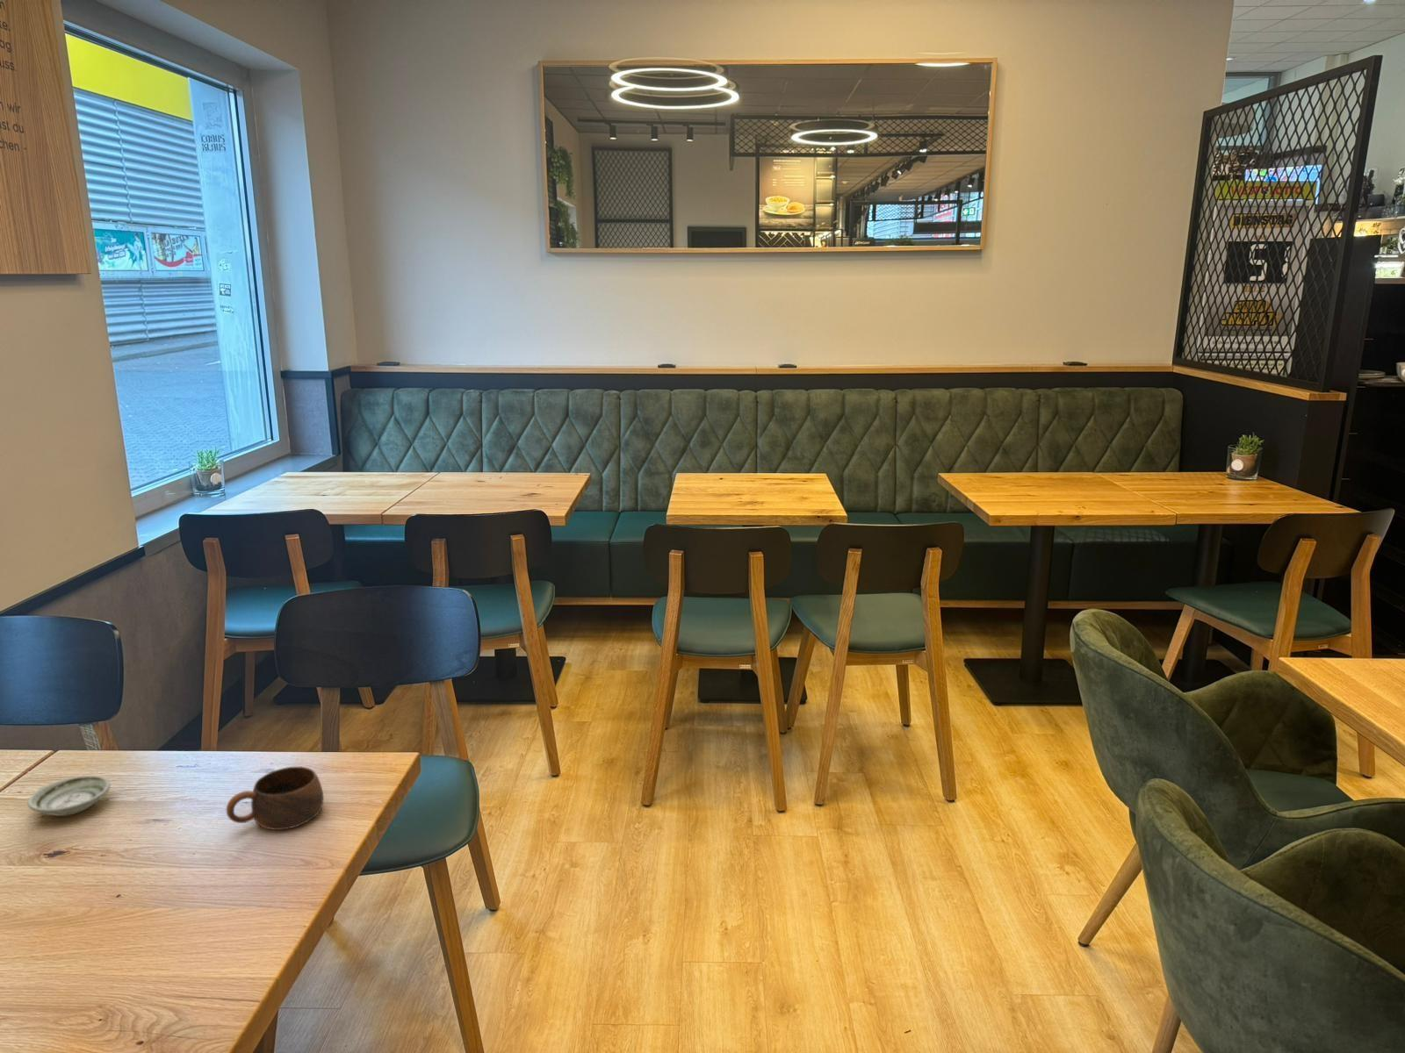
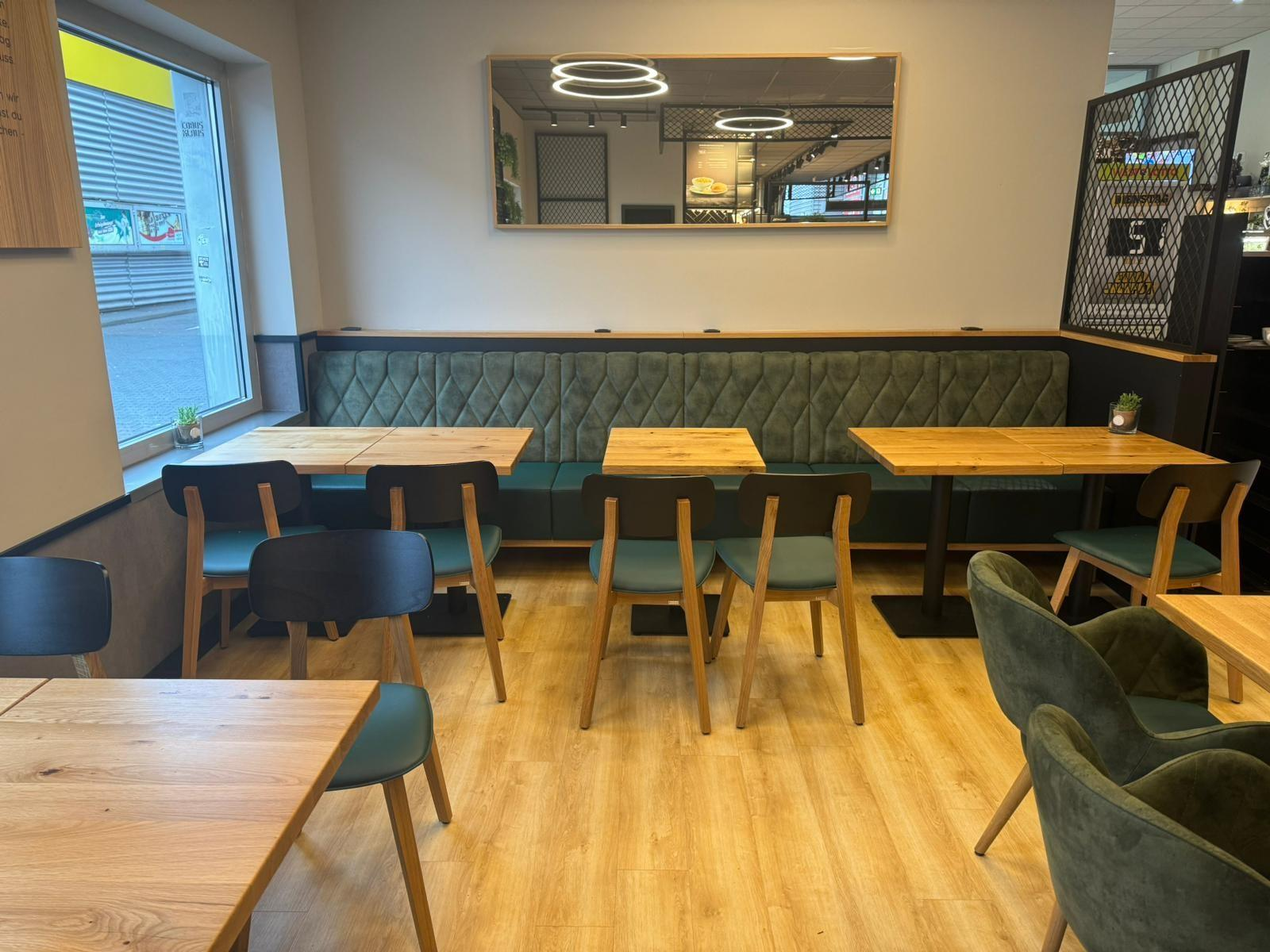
- cup [226,767,324,831]
- saucer [28,775,112,817]
